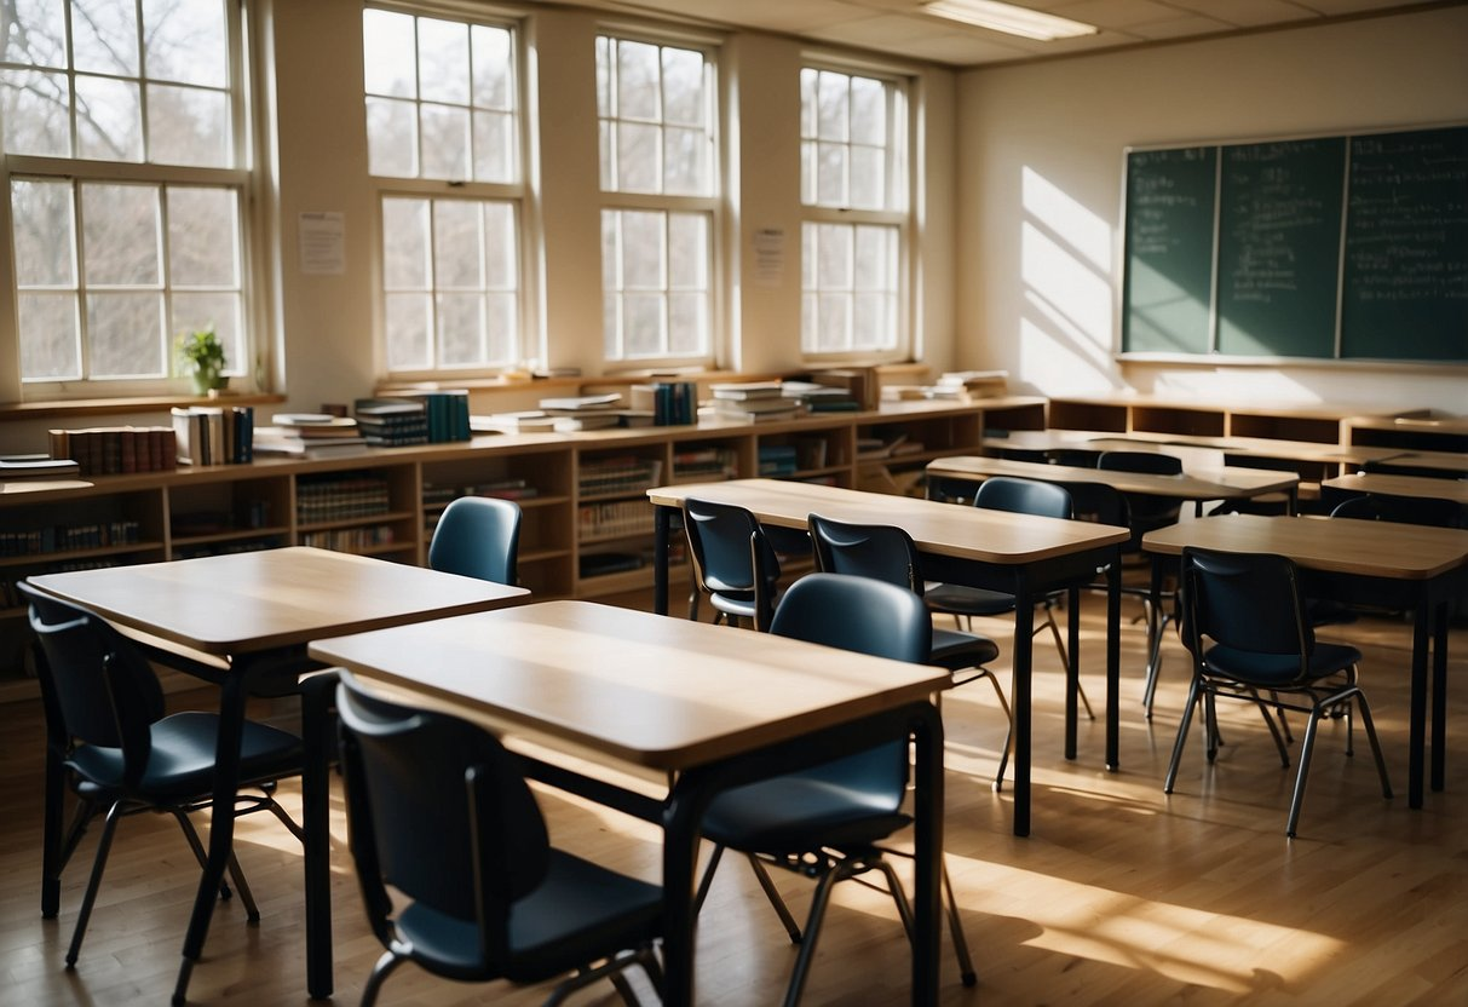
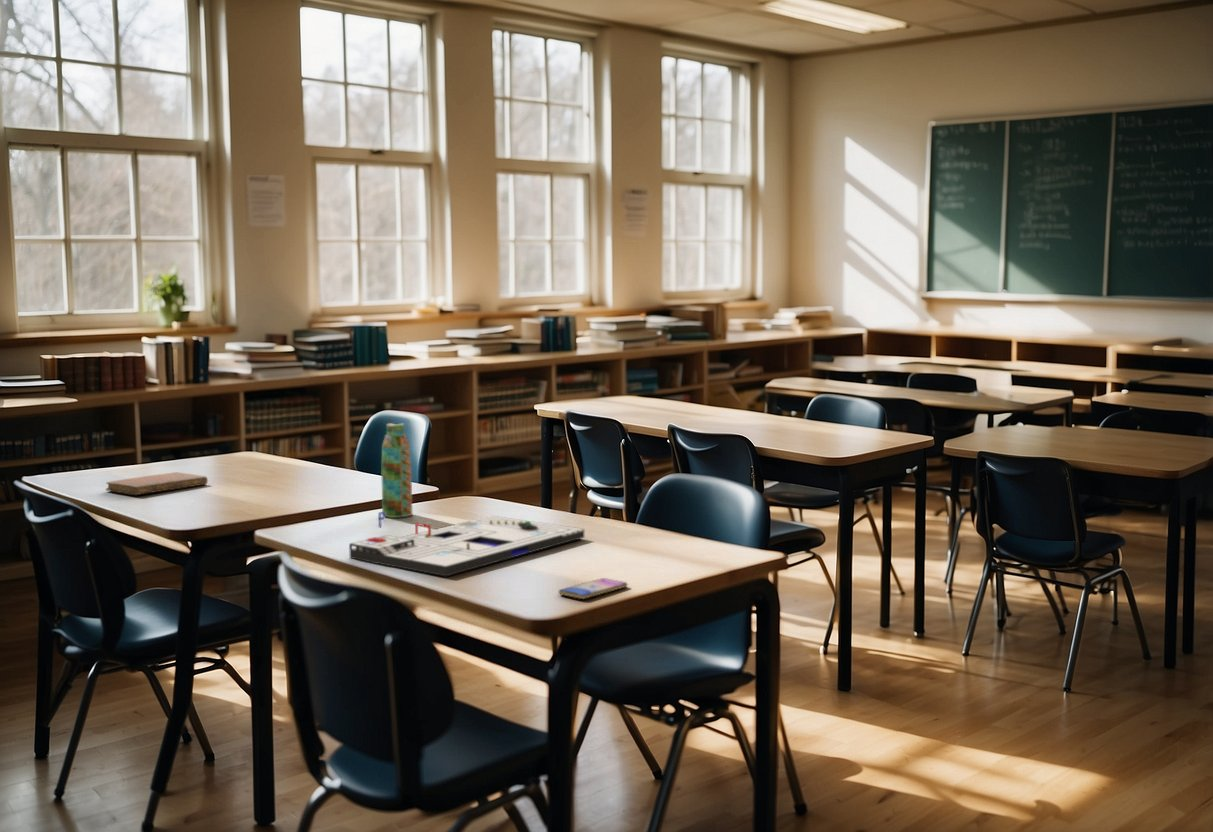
+ board game [348,511,585,577]
+ water bottle [381,423,413,519]
+ smartphone [557,577,629,600]
+ notebook [105,471,209,496]
